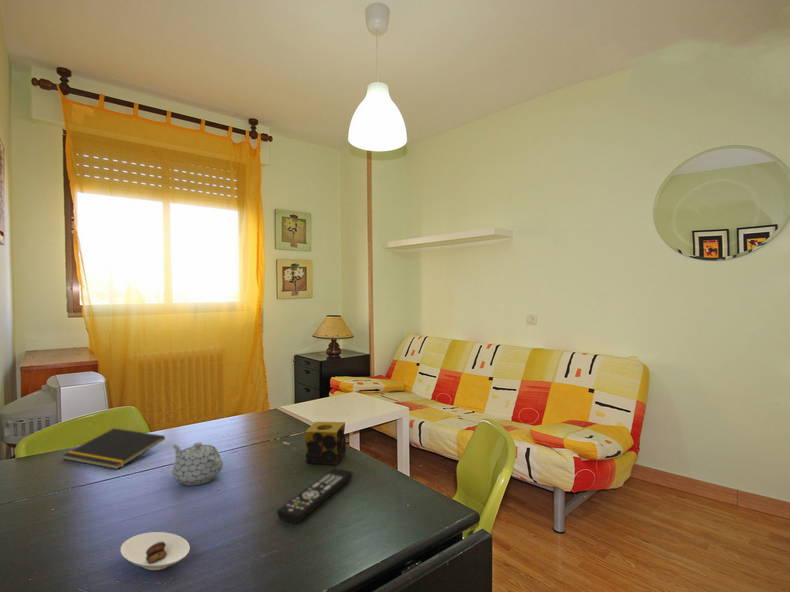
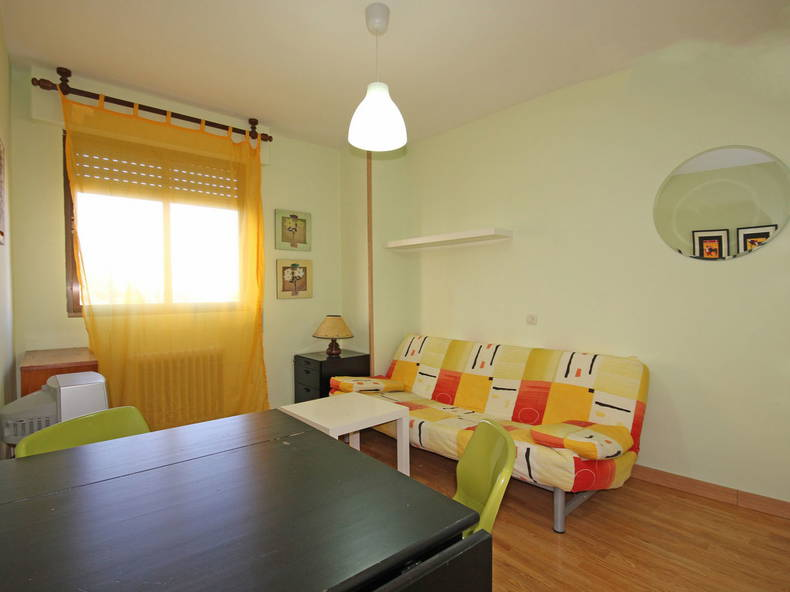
- saucer [120,531,191,571]
- teapot [171,441,224,486]
- candle [304,421,347,466]
- notepad [62,427,166,470]
- remote control [276,467,354,524]
